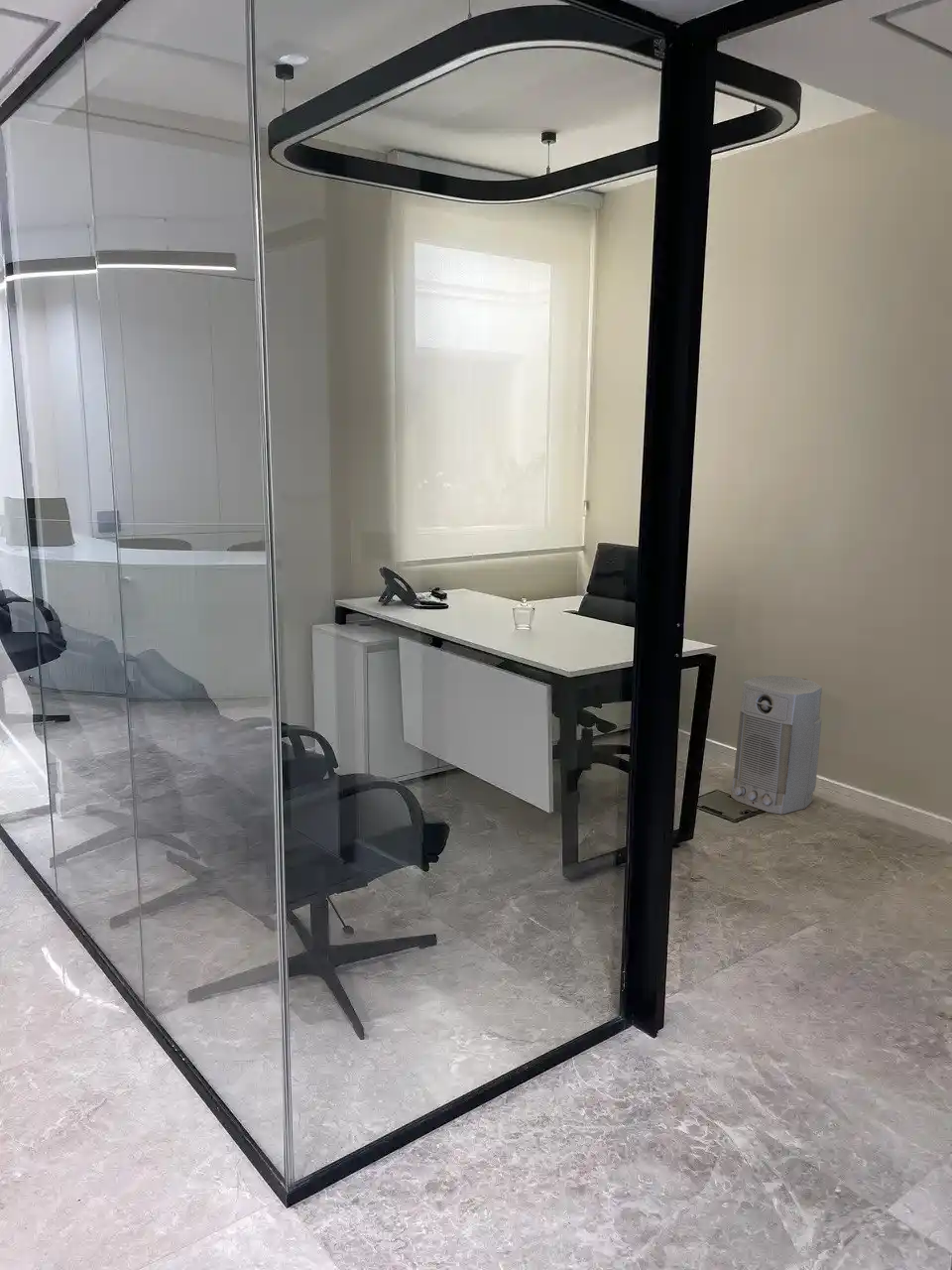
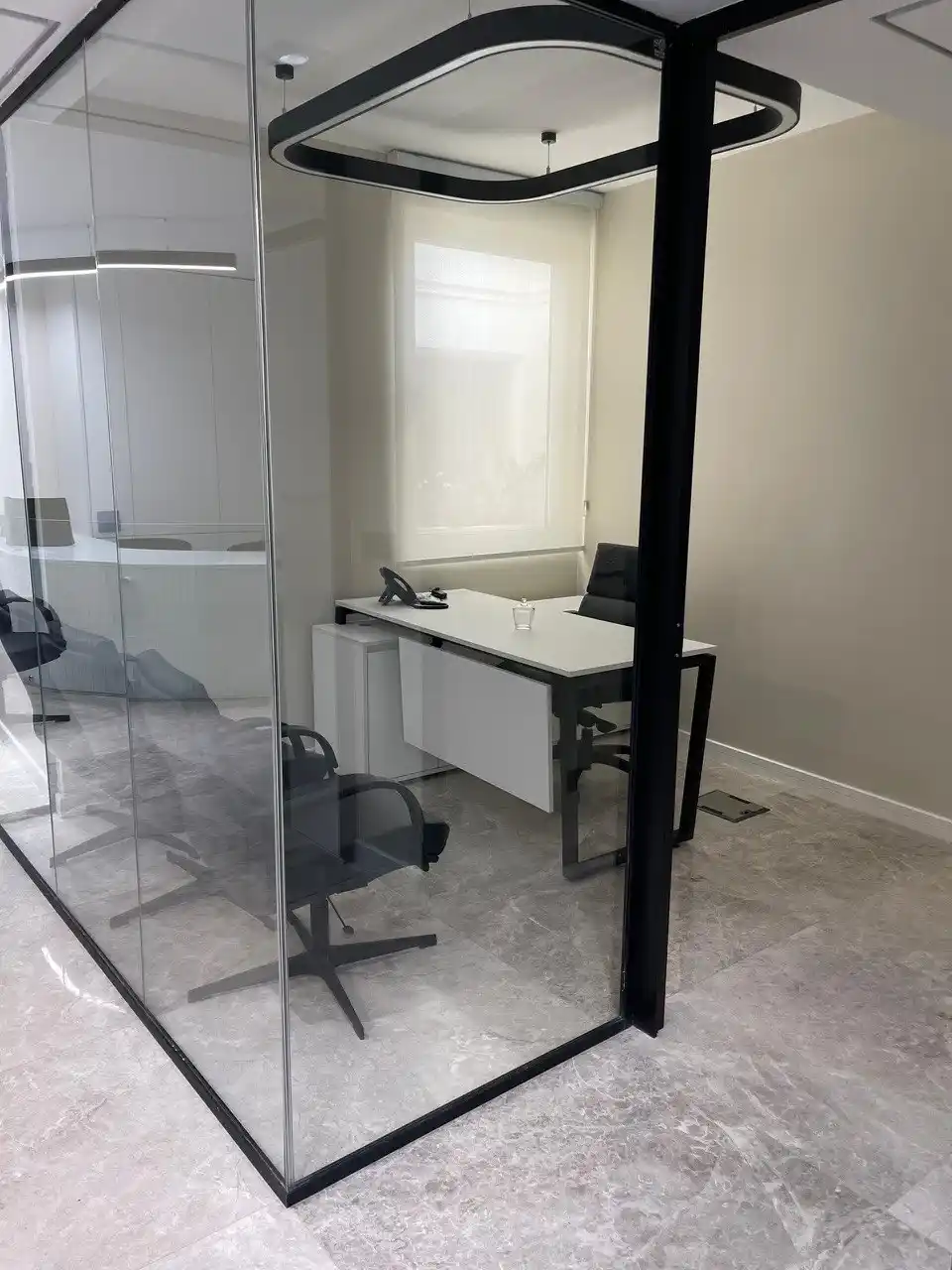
- air purifier [730,675,823,816]
